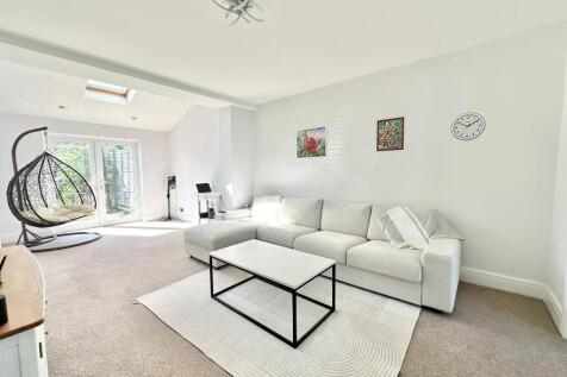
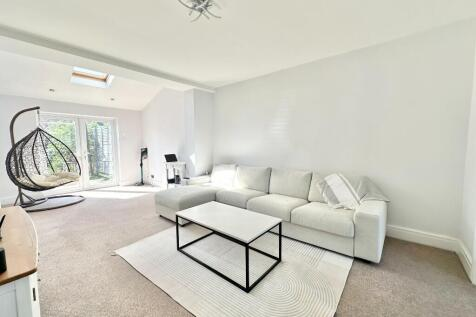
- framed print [375,115,405,152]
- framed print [295,125,328,159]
- wall clock [449,111,487,142]
